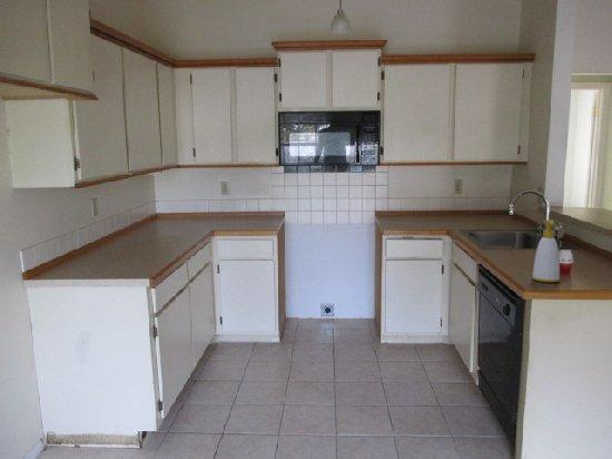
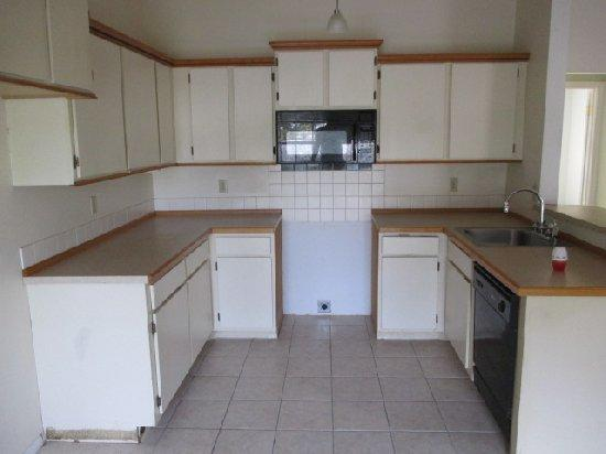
- soap bottle [531,219,561,283]
